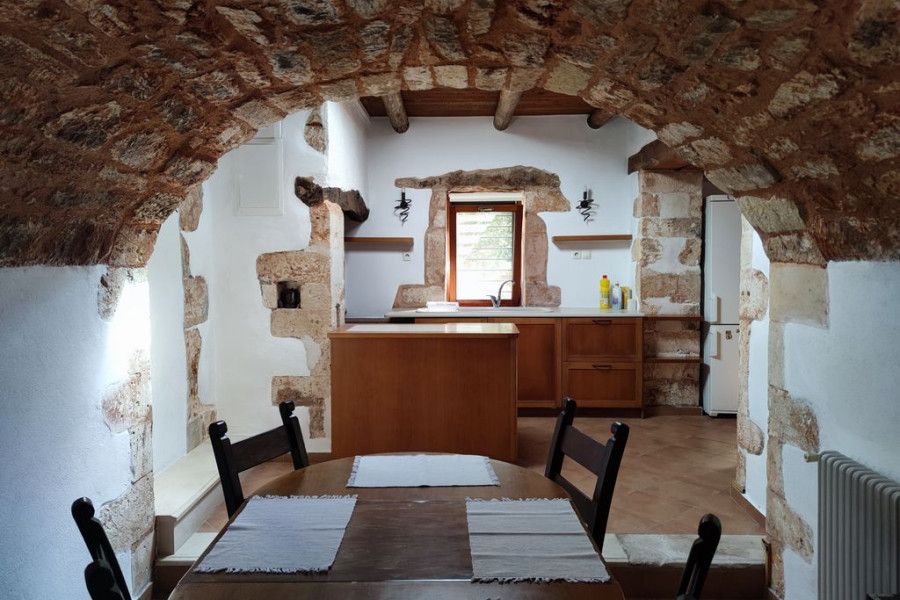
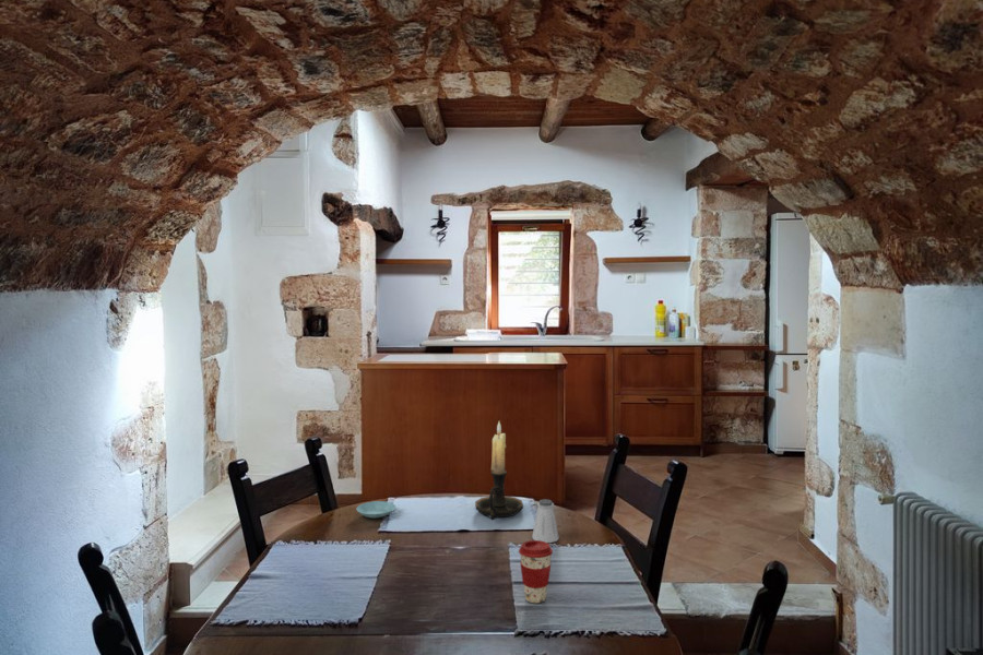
+ coffee cup [518,539,554,604]
+ candle holder [474,421,524,521]
+ saltshaker [531,498,560,544]
+ saucer [356,500,396,520]
